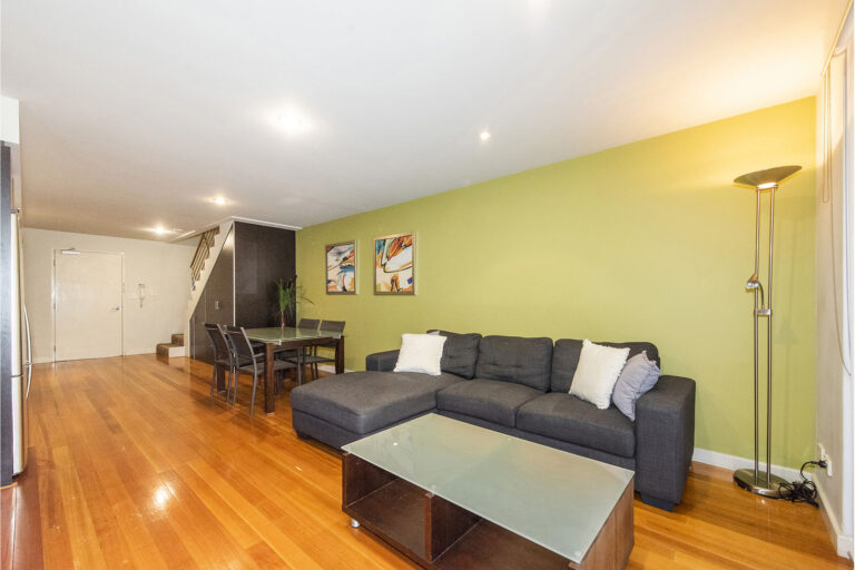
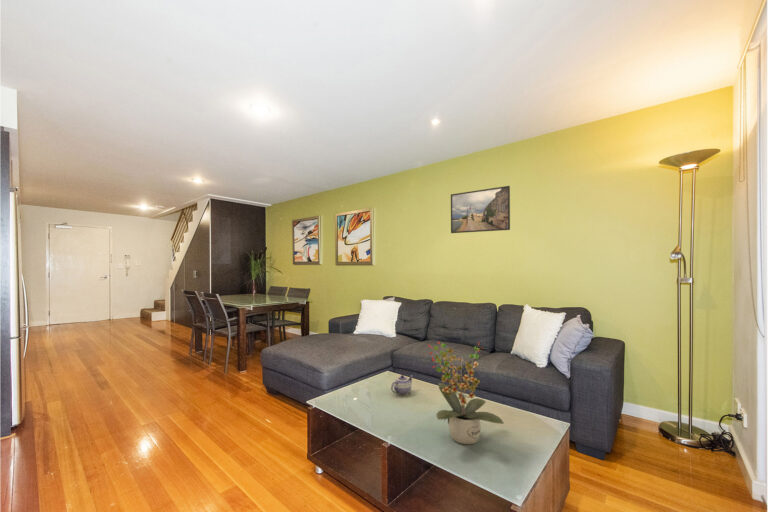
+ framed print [450,185,511,234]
+ teapot [390,374,414,396]
+ potted plant [427,341,504,445]
